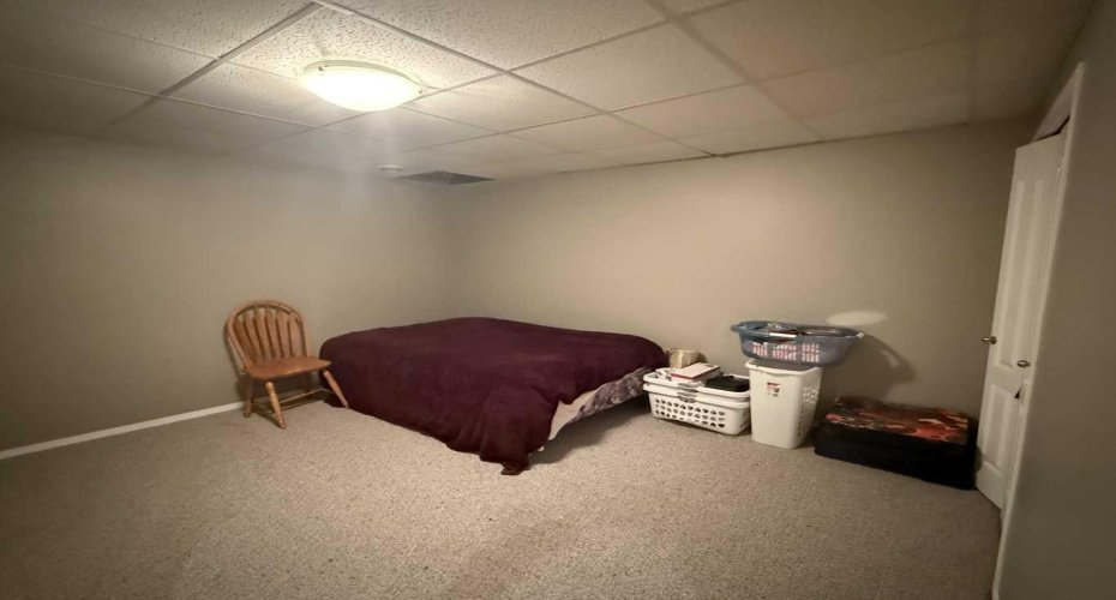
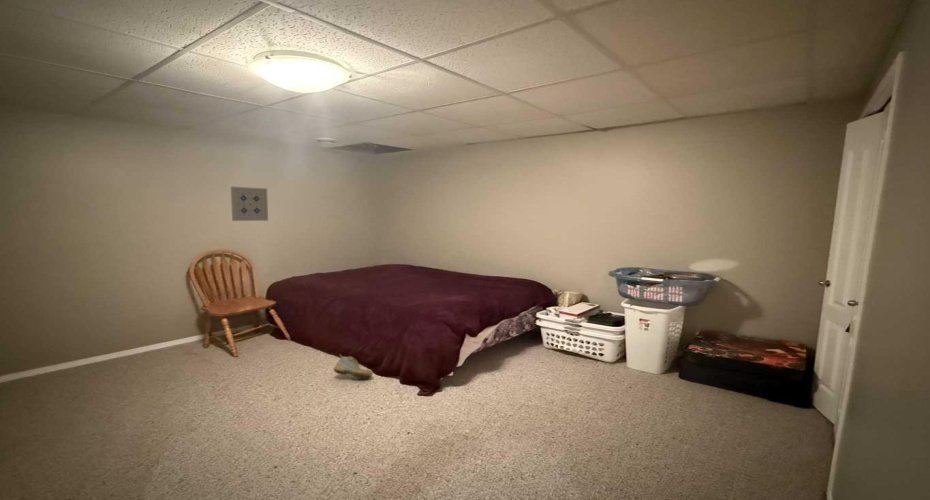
+ wall art [230,186,269,222]
+ shoe [333,353,374,380]
